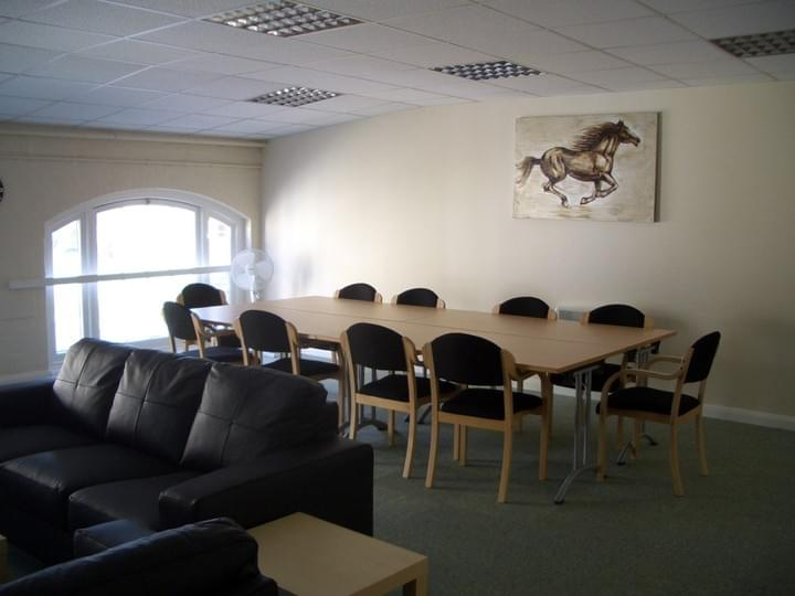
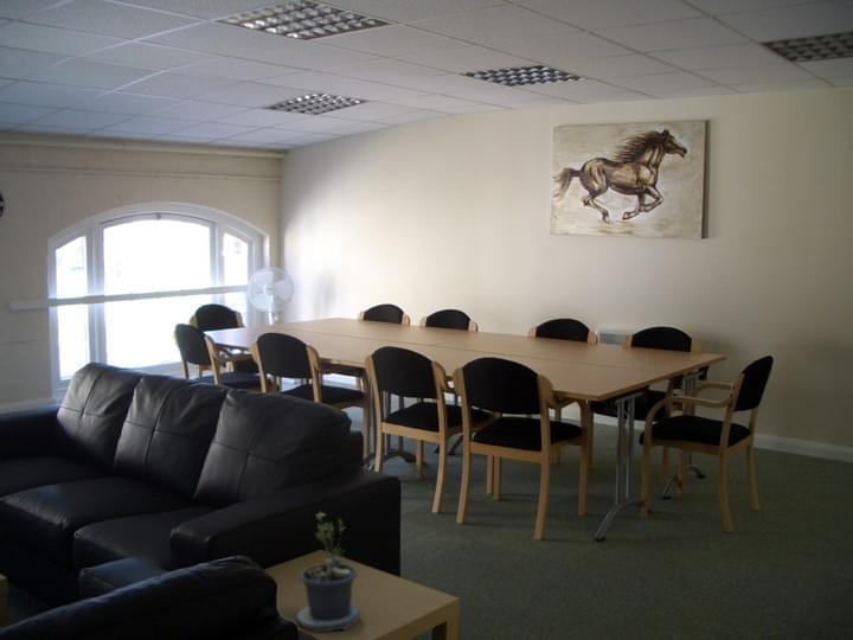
+ potted plant [295,511,361,634]
